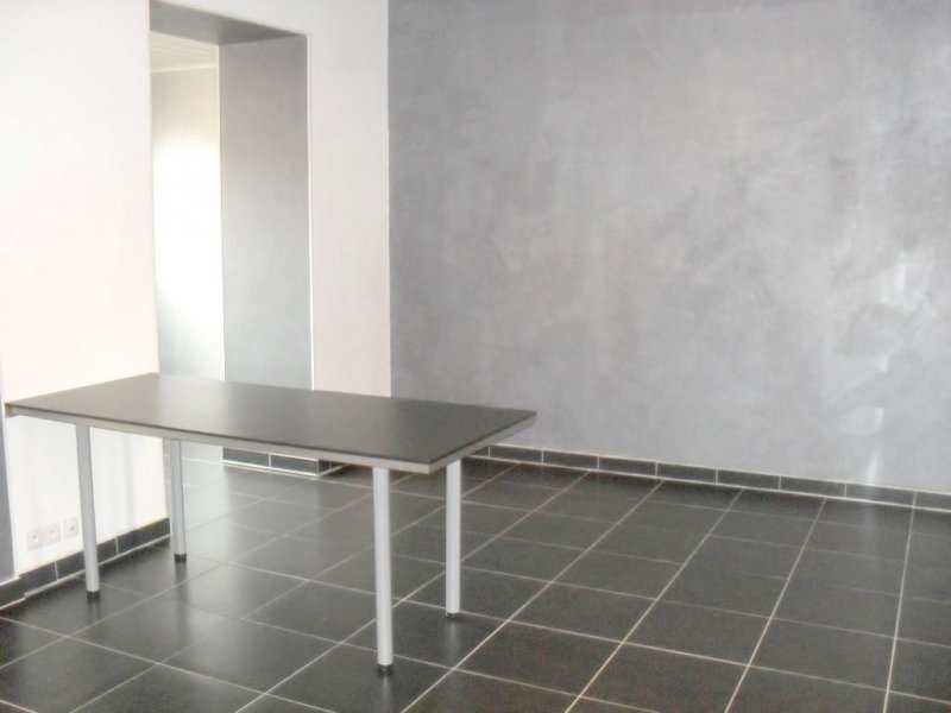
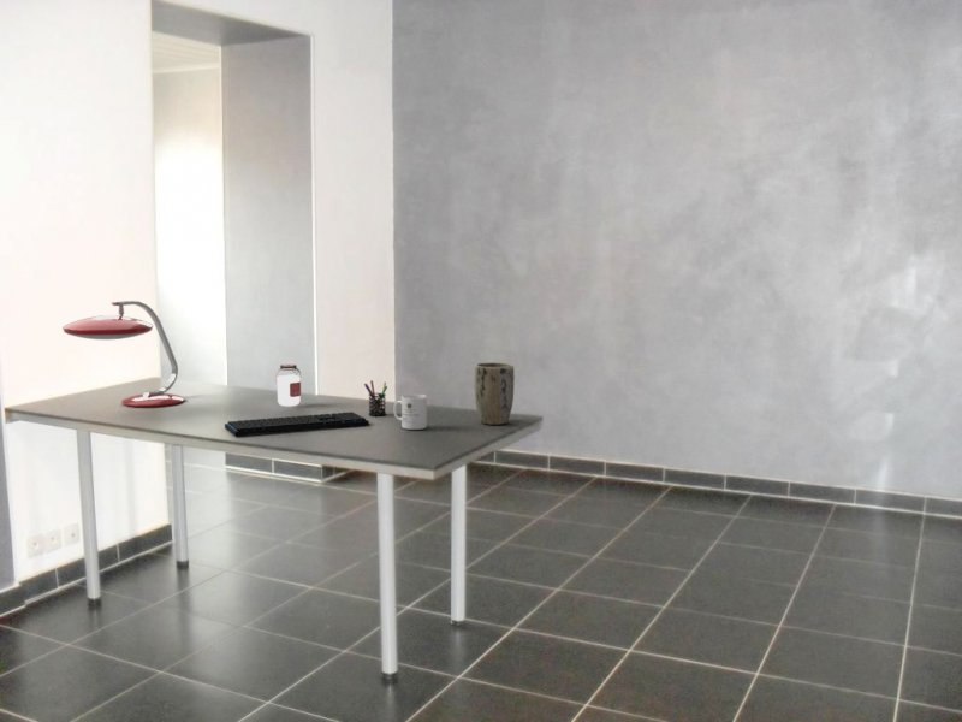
+ keyboard [224,410,370,437]
+ jar [275,363,302,407]
+ plant pot [473,361,516,426]
+ mug [392,393,428,431]
+ desk lamp [61,300,186,408]
+ pen holder [363,379,388,418]
